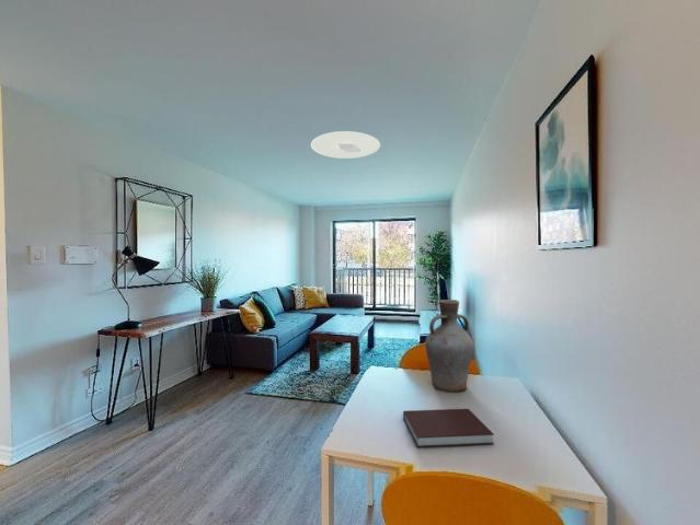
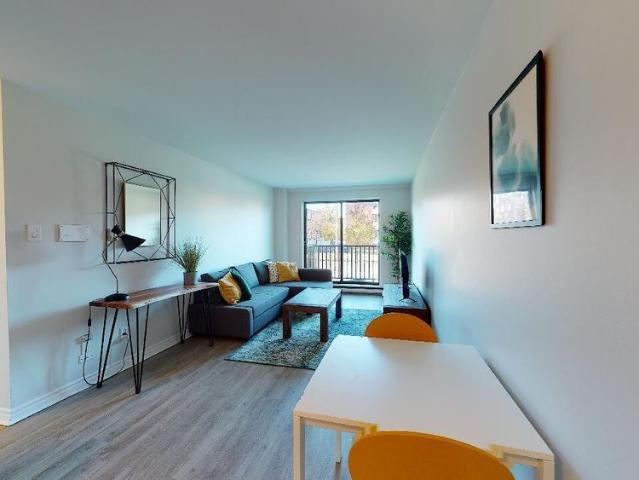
- ceiling light [310,130,381,160]
- vase [424,299,475,393]
- notebook [402,408,495,448]
